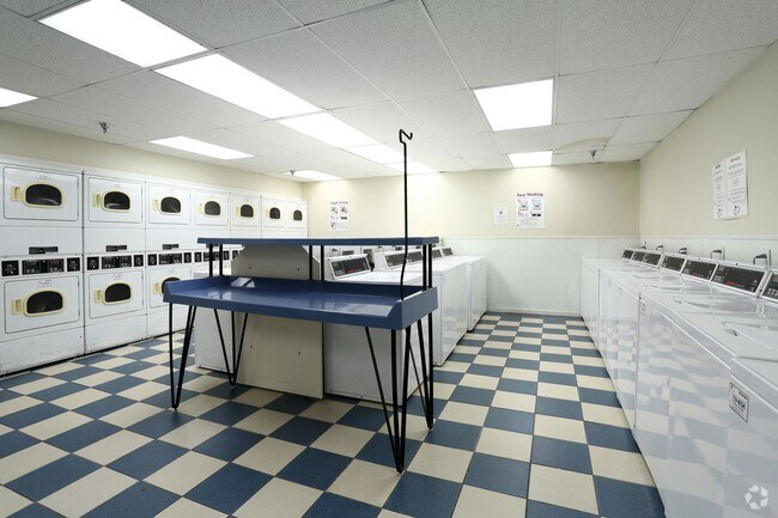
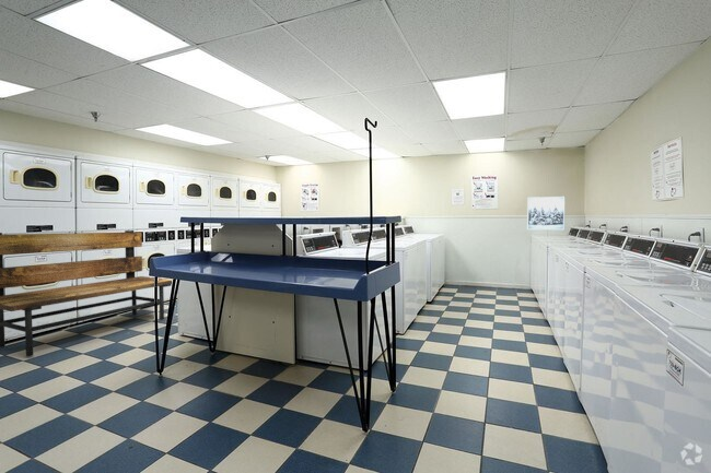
+ bench [0,229,173,357]
+ wall art [526,196,566,230]
